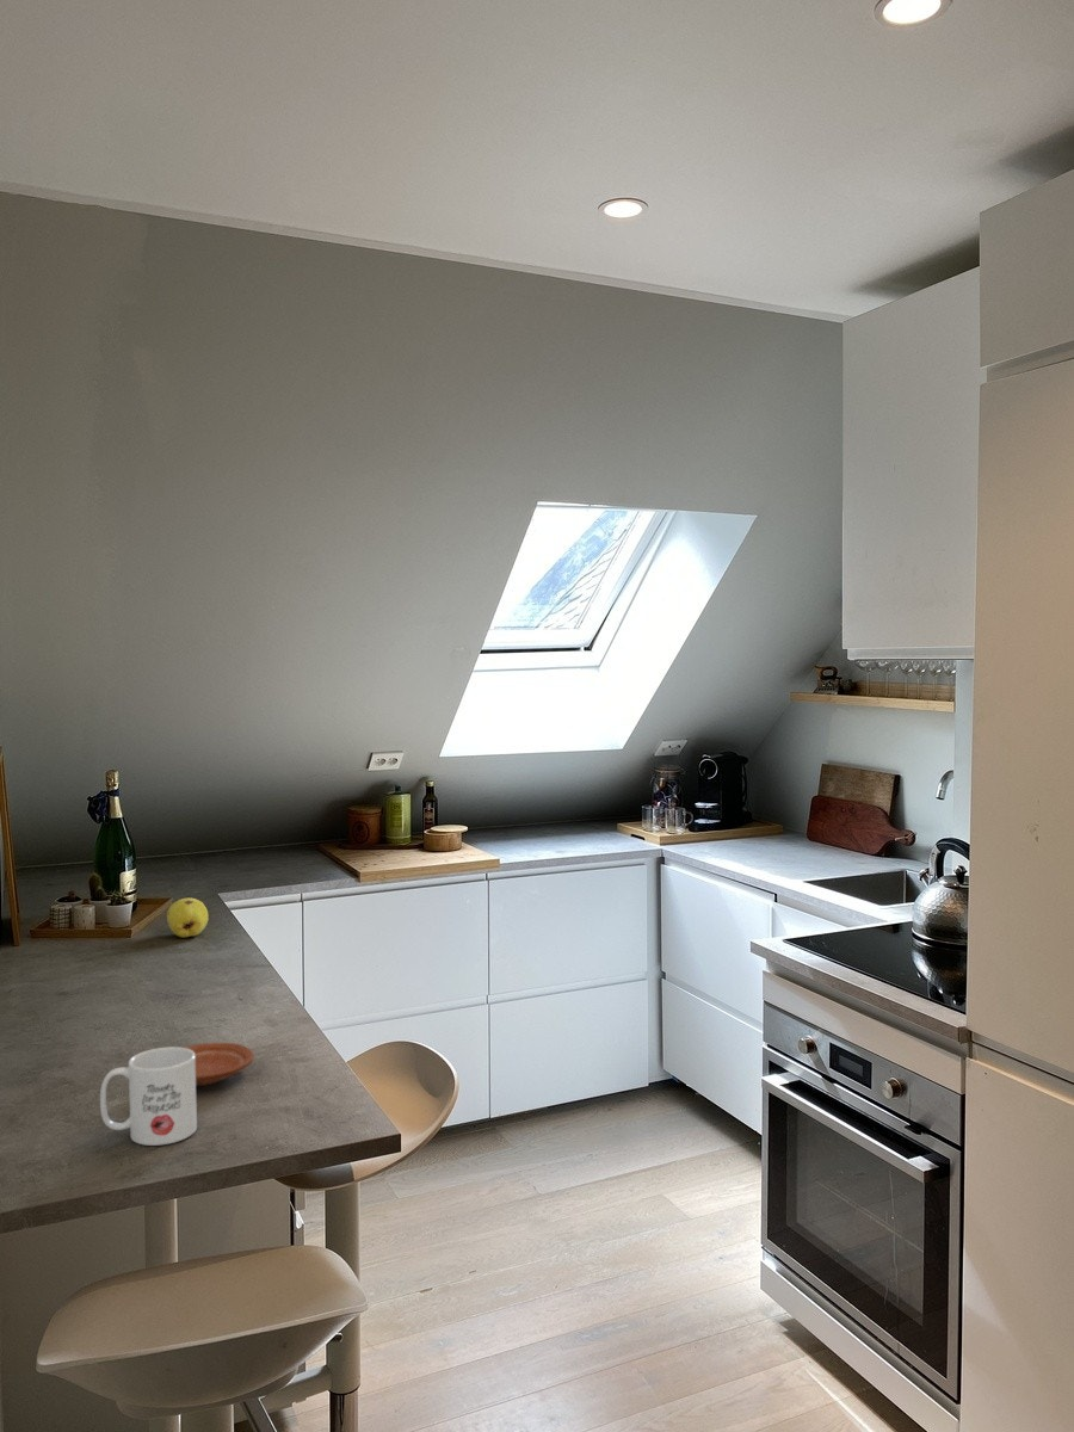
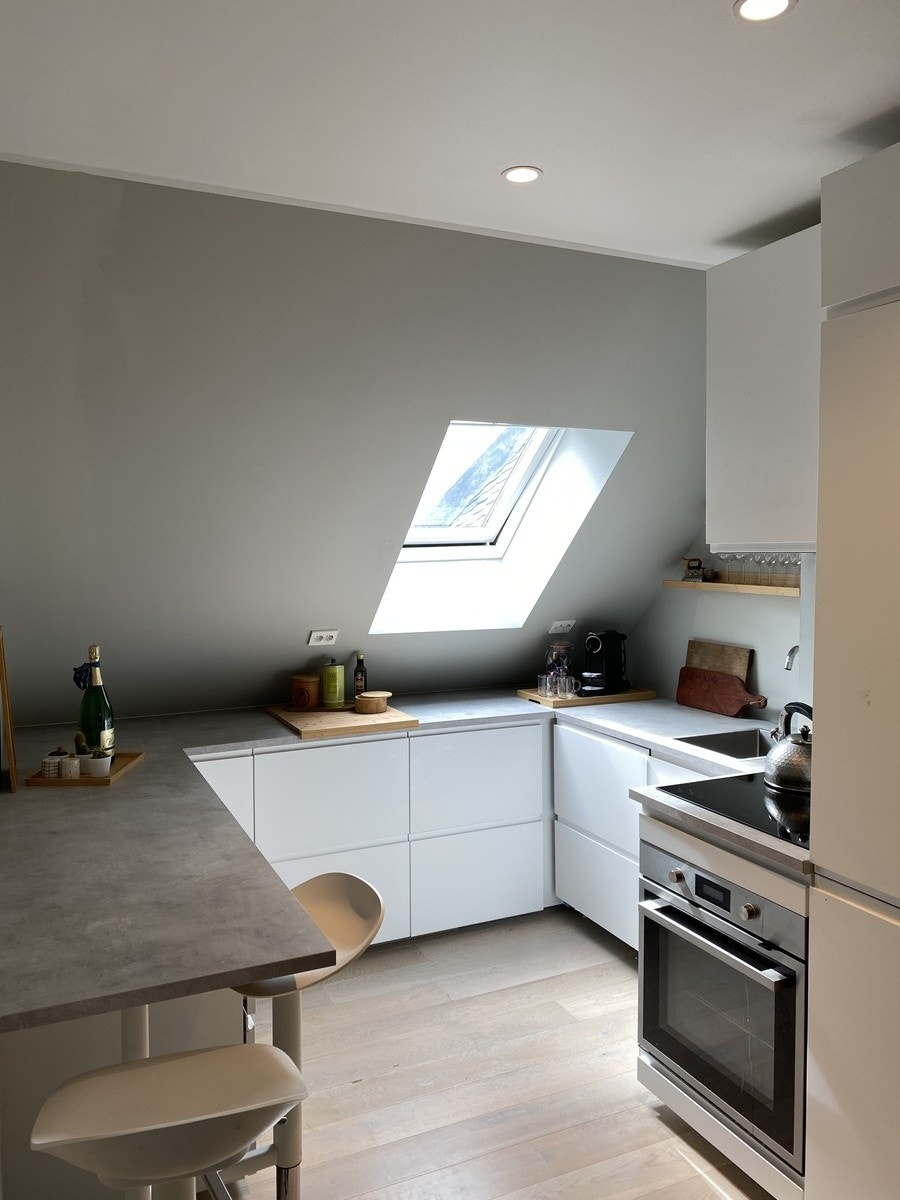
- plate [183,1042,255,1087]
- mug [99,1045,198,1147]
- fruit [166,897,210,939]
